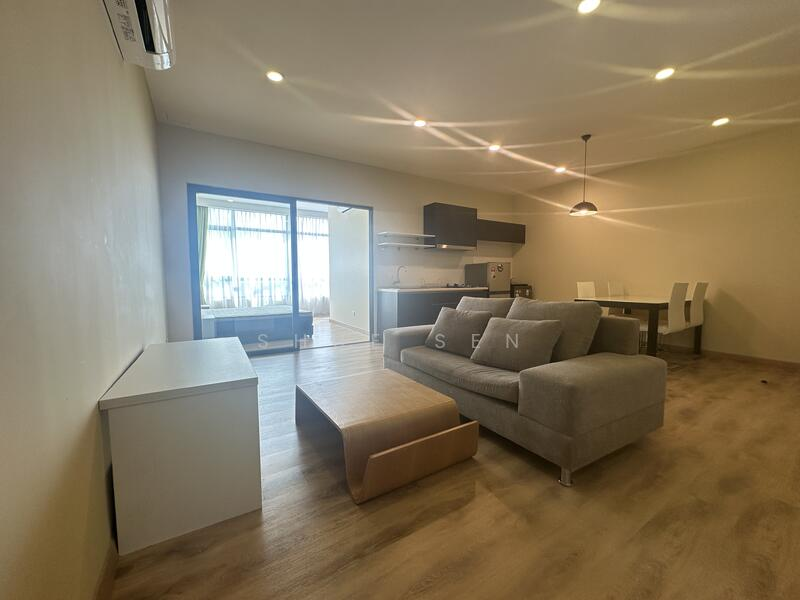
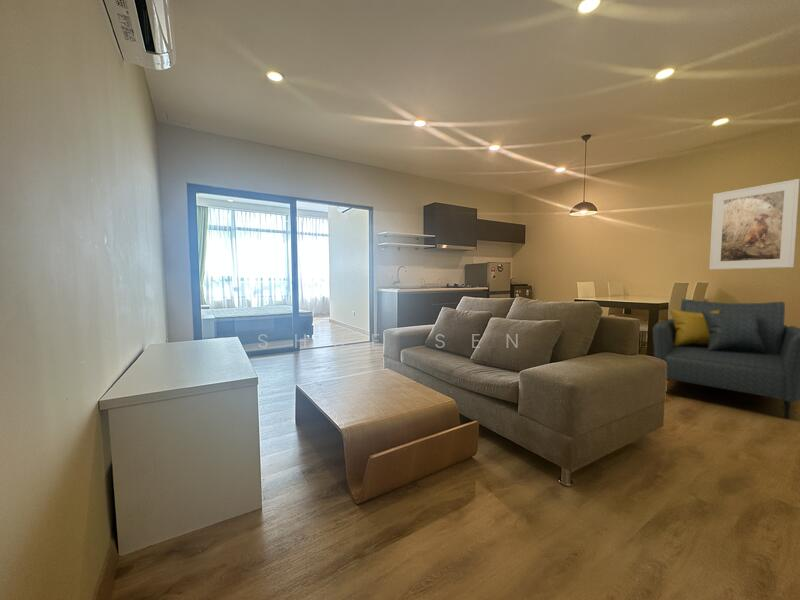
+ armchair [652,298,800,419]
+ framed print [708,178,800,271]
